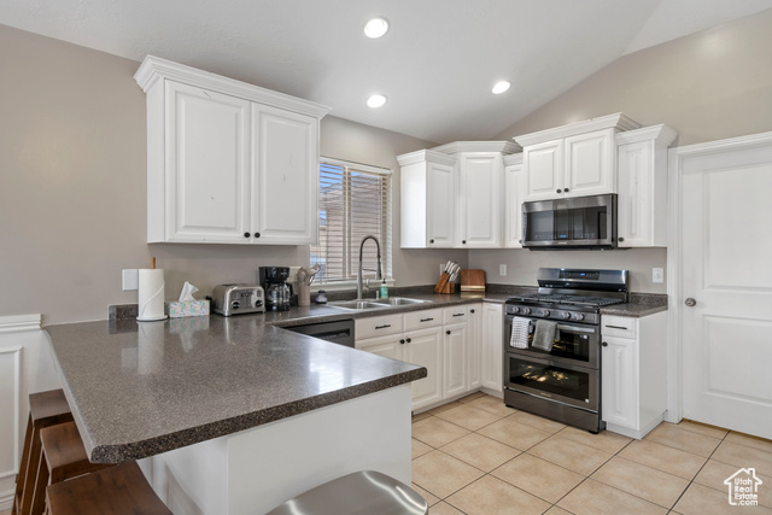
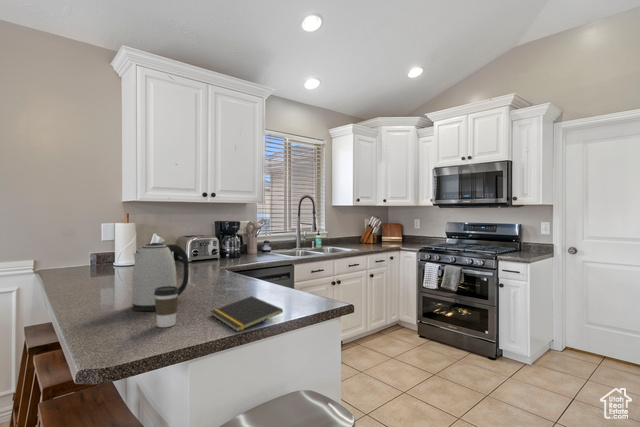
+ coffee cup [154,286,179,328]
+ kettle [131,242,190,312]
+ notepad [210,295,284,333]
